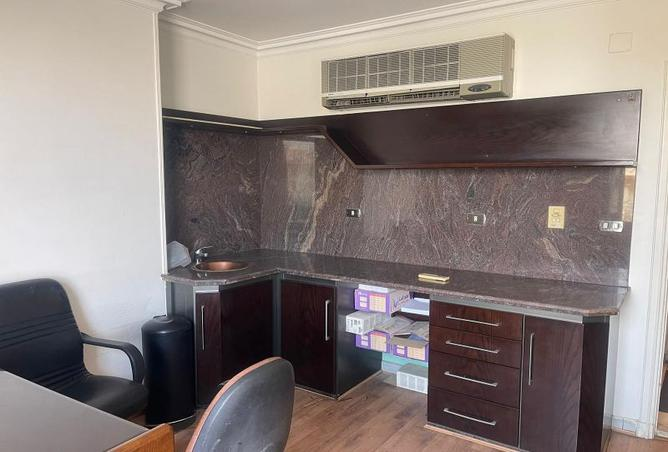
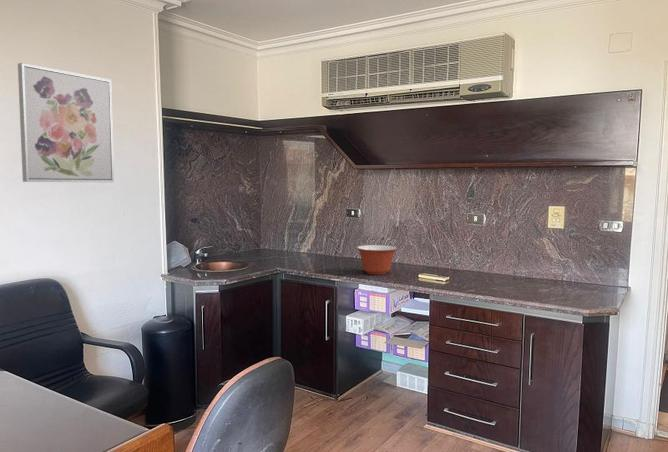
+ mixing bowl [356,244,398,276]
+ wall art [17,62,115,183]
